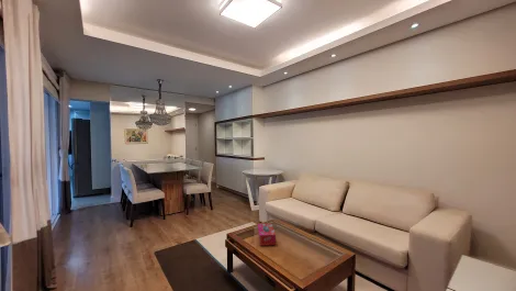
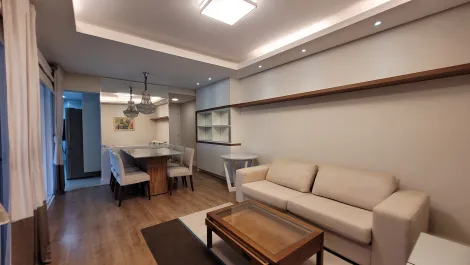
- tissue box [257,222,277,247]
